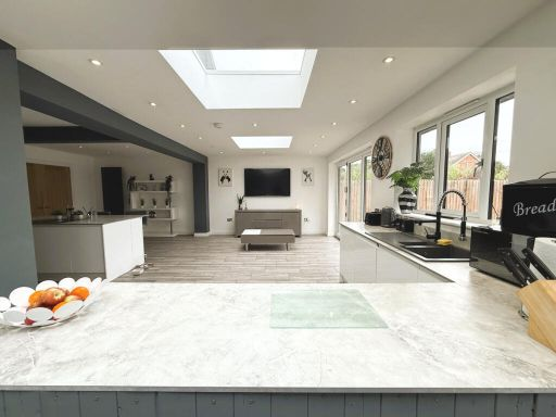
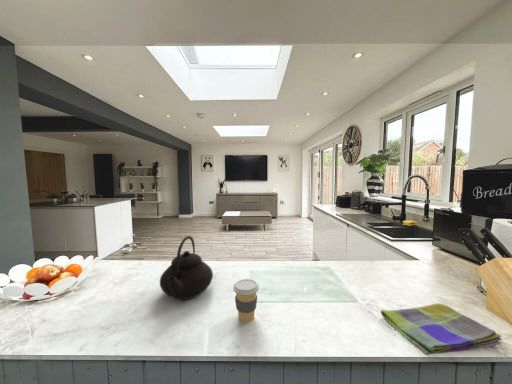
+ teapot [159,235,214,301]
+ coffee cup [232,278,260,323]
+ dish towel [380,302,503,356]
